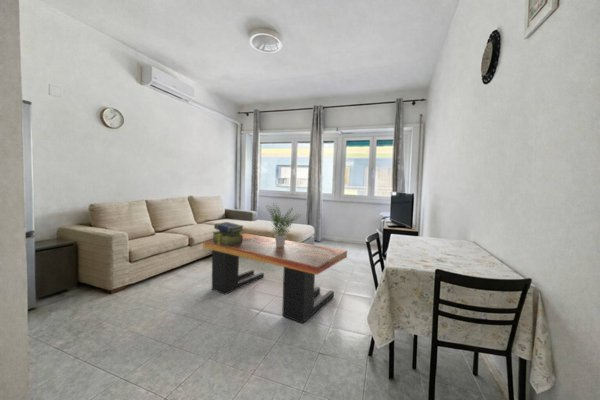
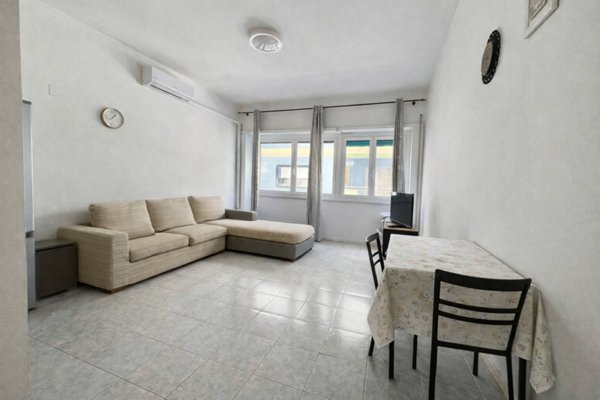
- stack of books [211,221,245,247]
- coffee table [203,232,348,324]
- potted plant [266,201,301,247]
